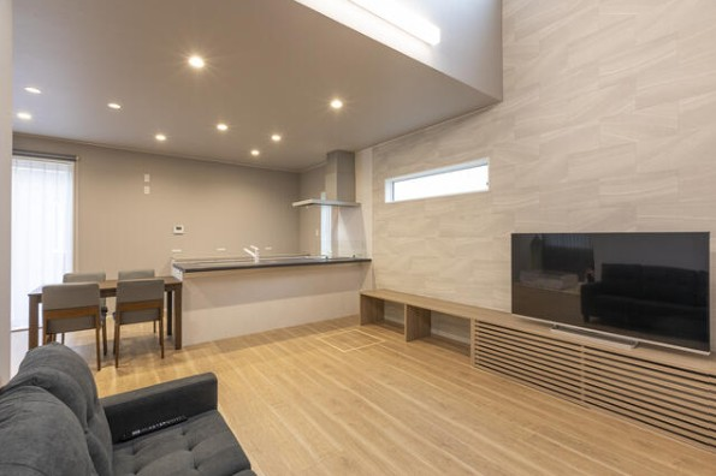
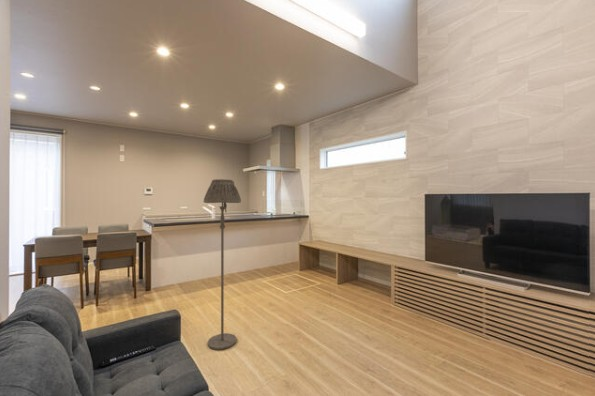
+ floor lamp [202,178,242,351]
